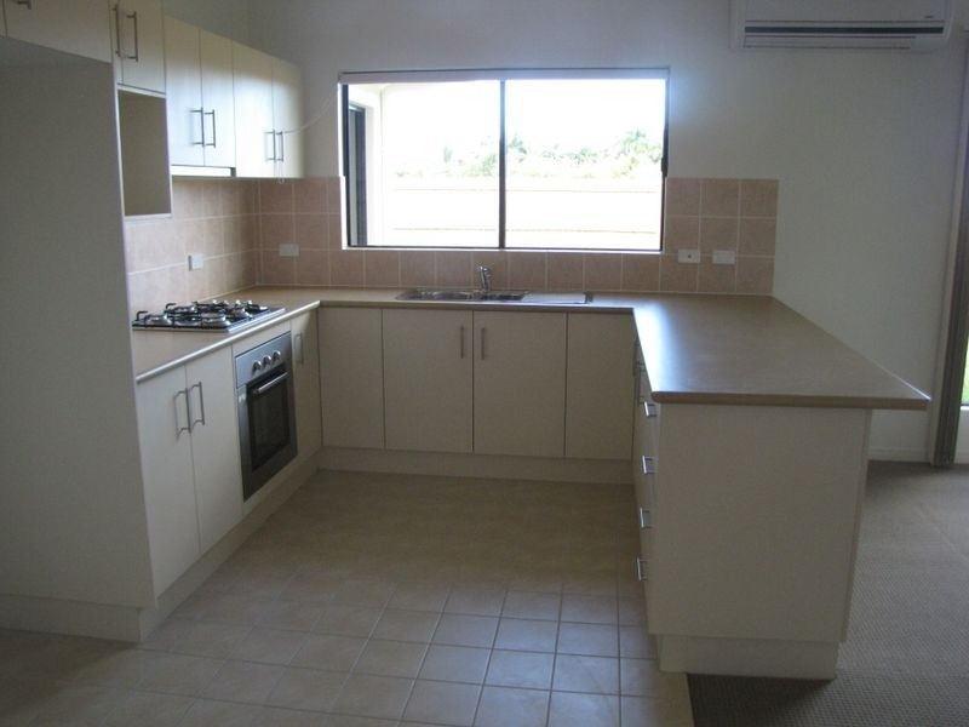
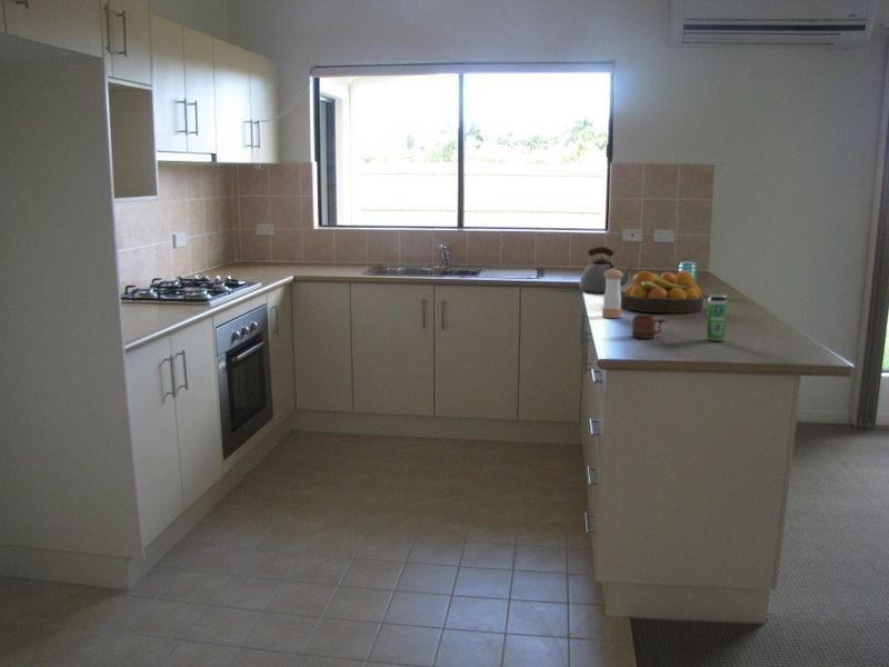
+ pepper shaker [601,268,623,319]
+ fruit bowl [620,270,705,313]
+ beverage can [705,293,728,342]
+ kettle [579,246,636,293]
+ mug [631,315,669,339]
+ jar [677,260,698,282]
